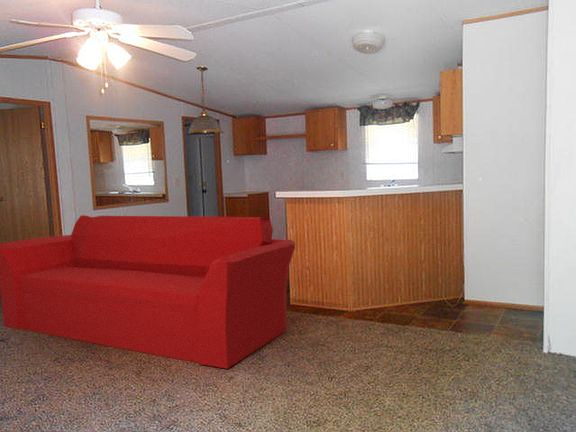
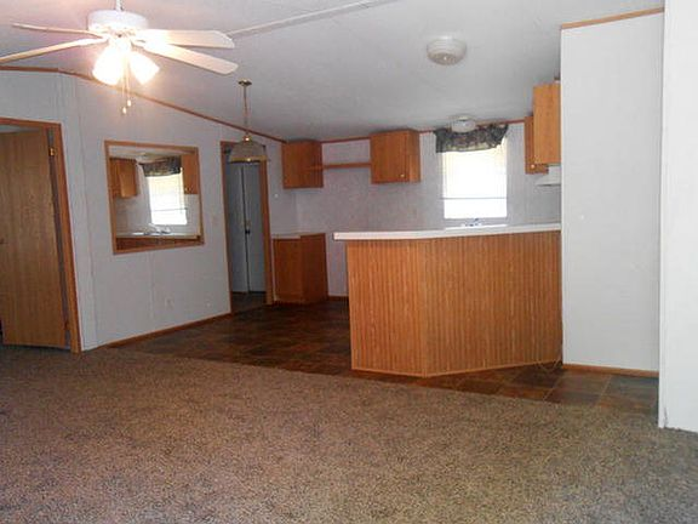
- sofa [0,214,296,370]
